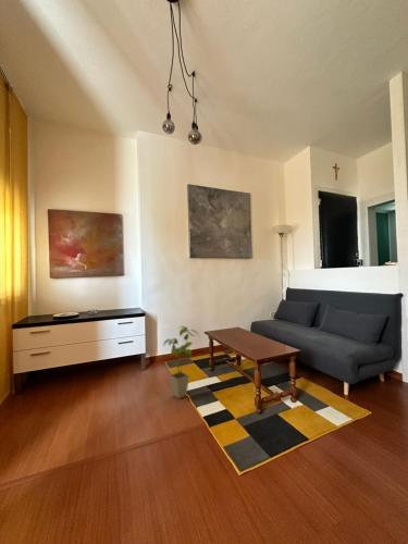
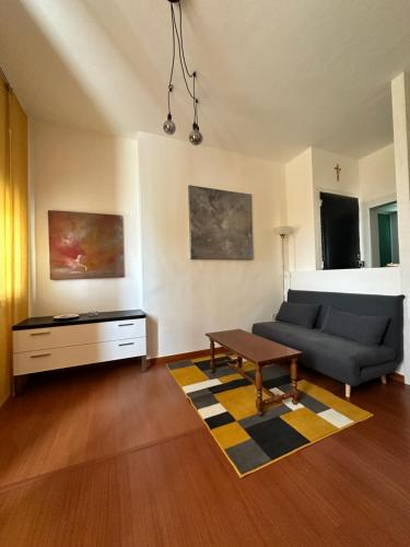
- house plant [162,325,201,399]
